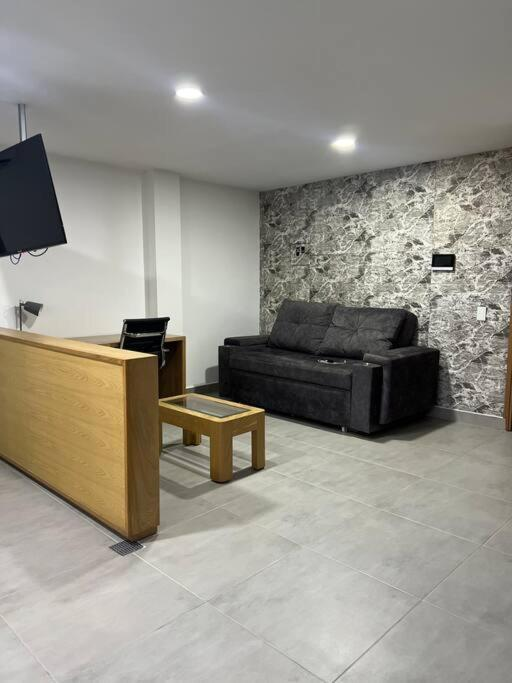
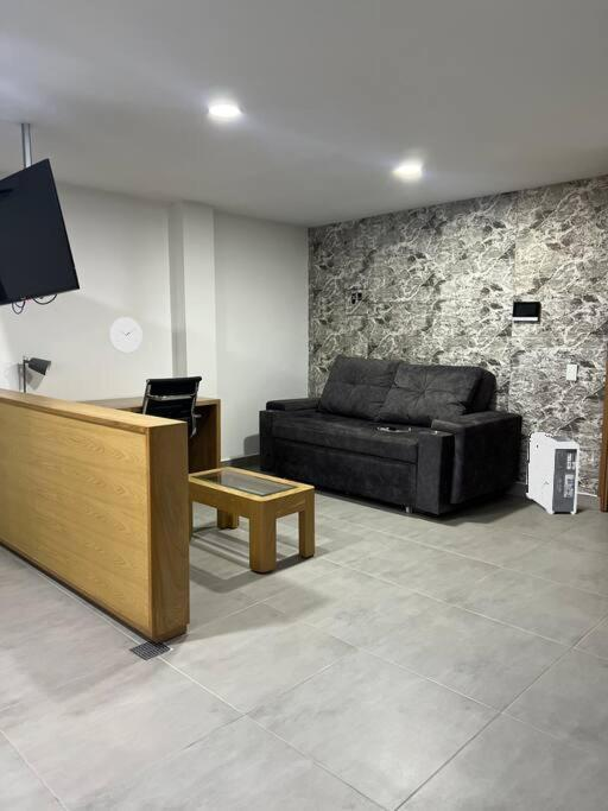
+ air purifier [525,432,581,515]
+ wall clock [108,316,144,354]
